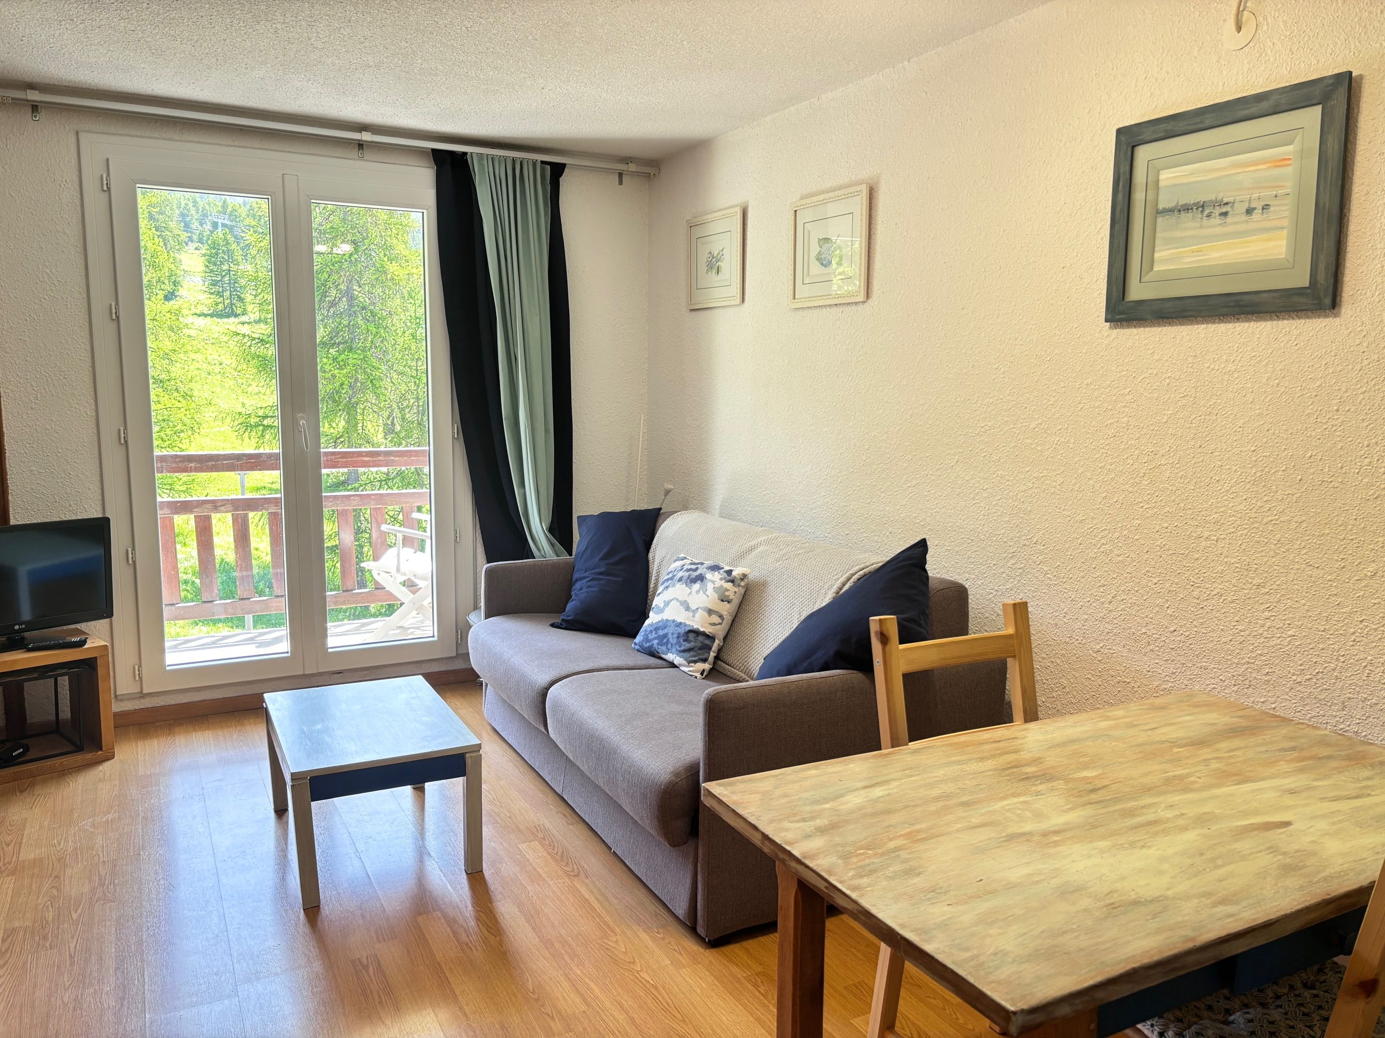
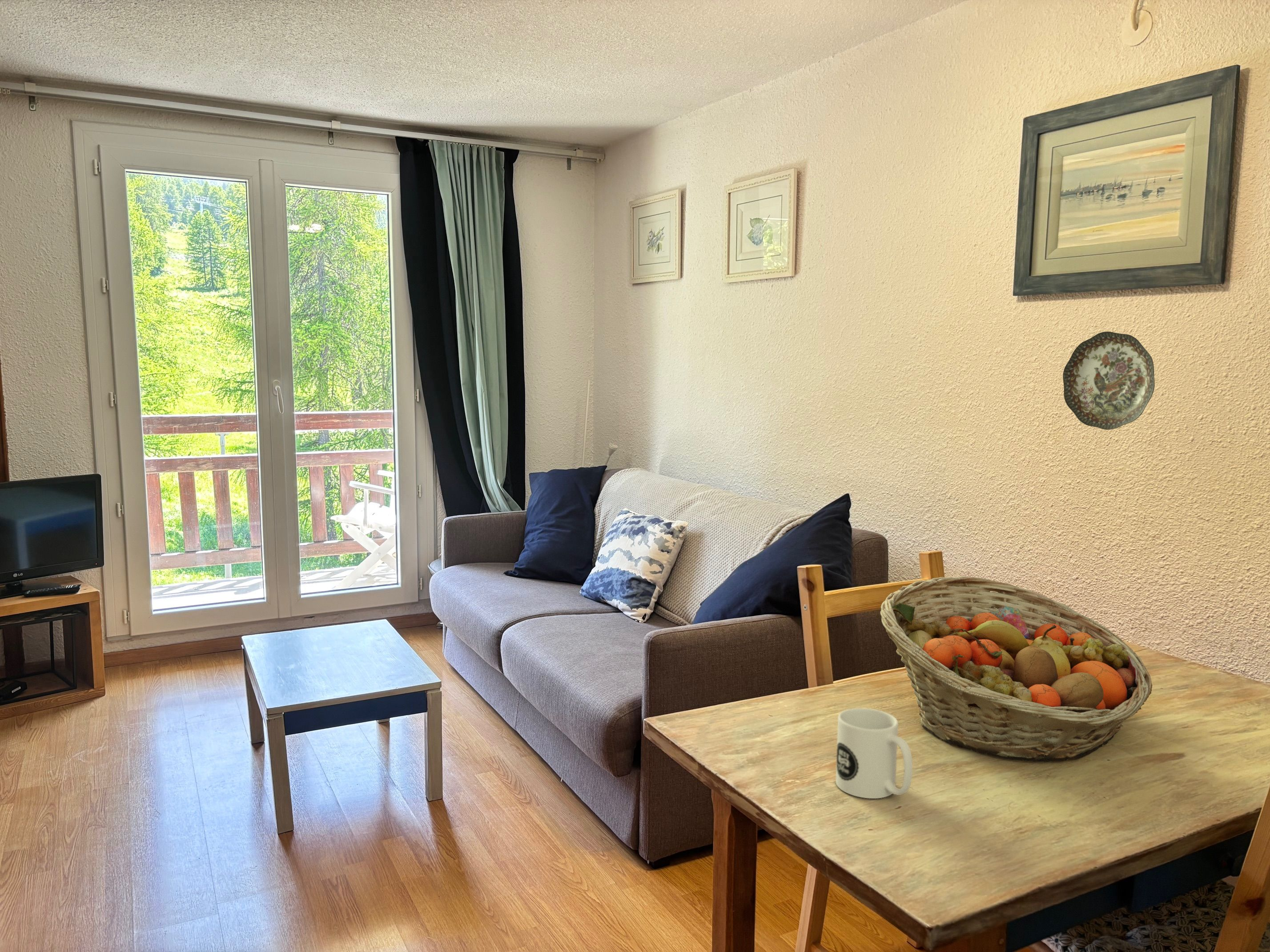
+ mug [835,708,913,799]
+ fruit basket [880,576,1153,762]
+ decorative plate [1062,331,1155,430]
